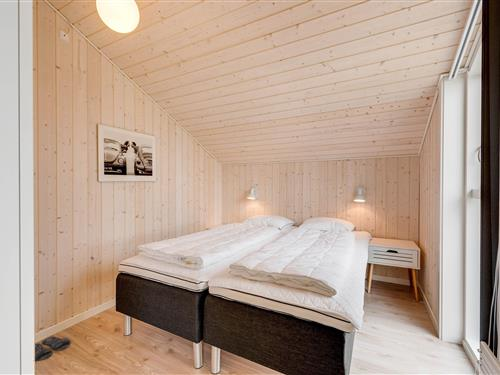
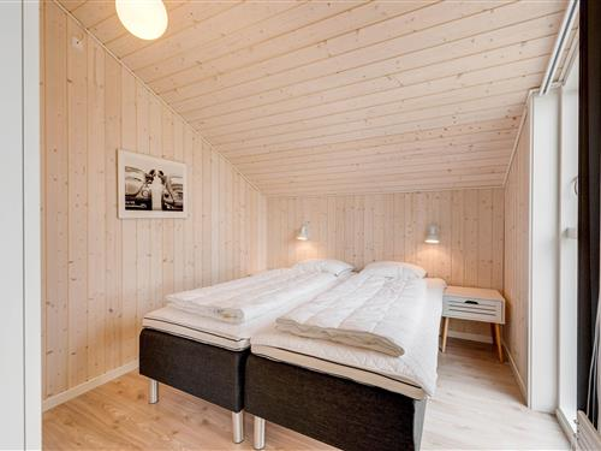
- slippers [34,336,71,362]
